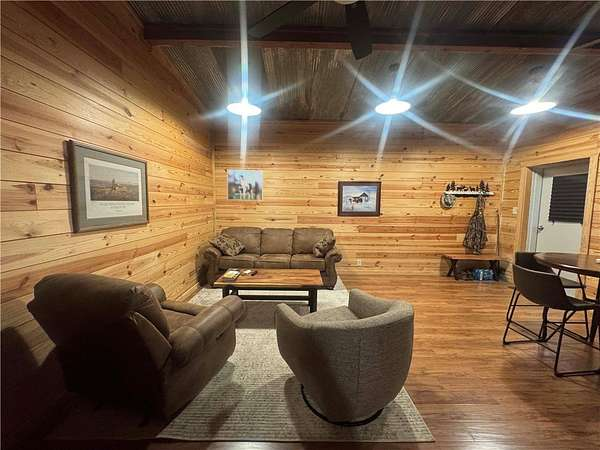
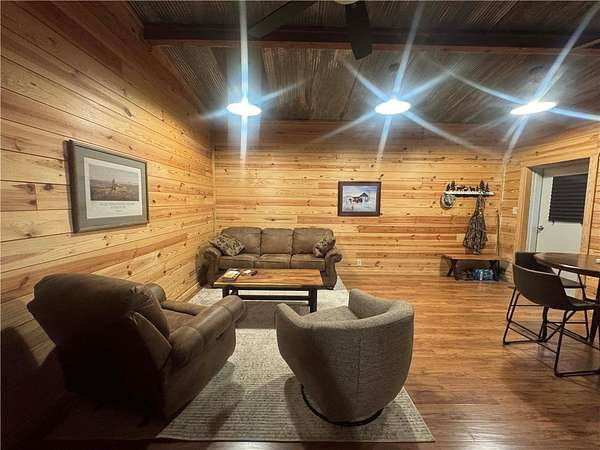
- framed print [226,169,264,201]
